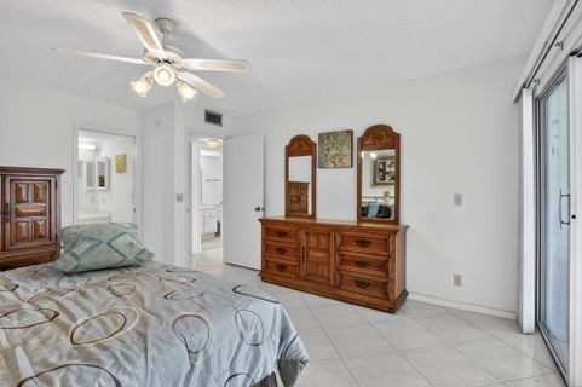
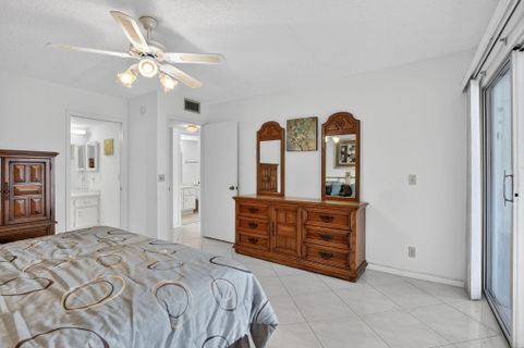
- decorative pillow [48,221,157,273]
